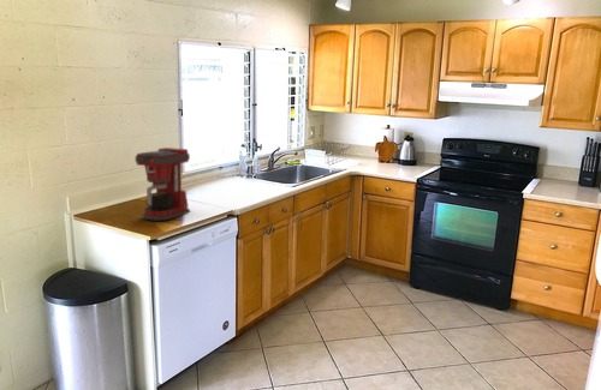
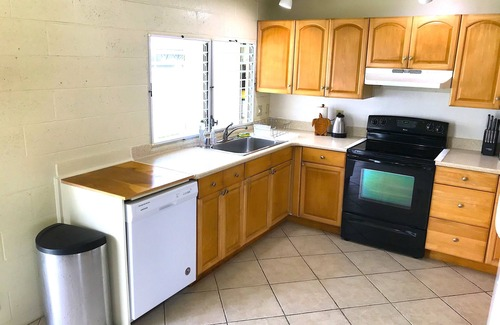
- coffee maker [135,146,191,222]
